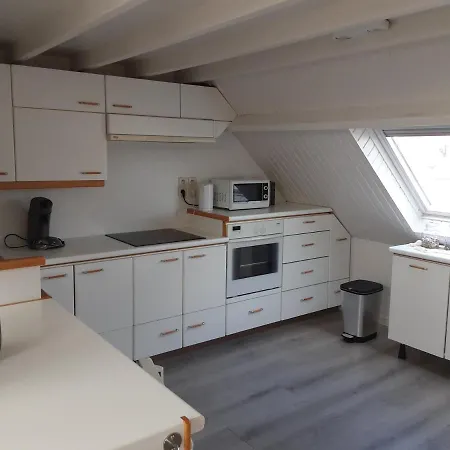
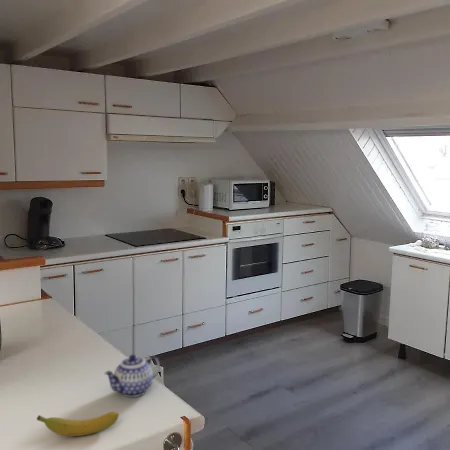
+ banana [36,411,120,437]
+ teapot [103,354,161,398]
